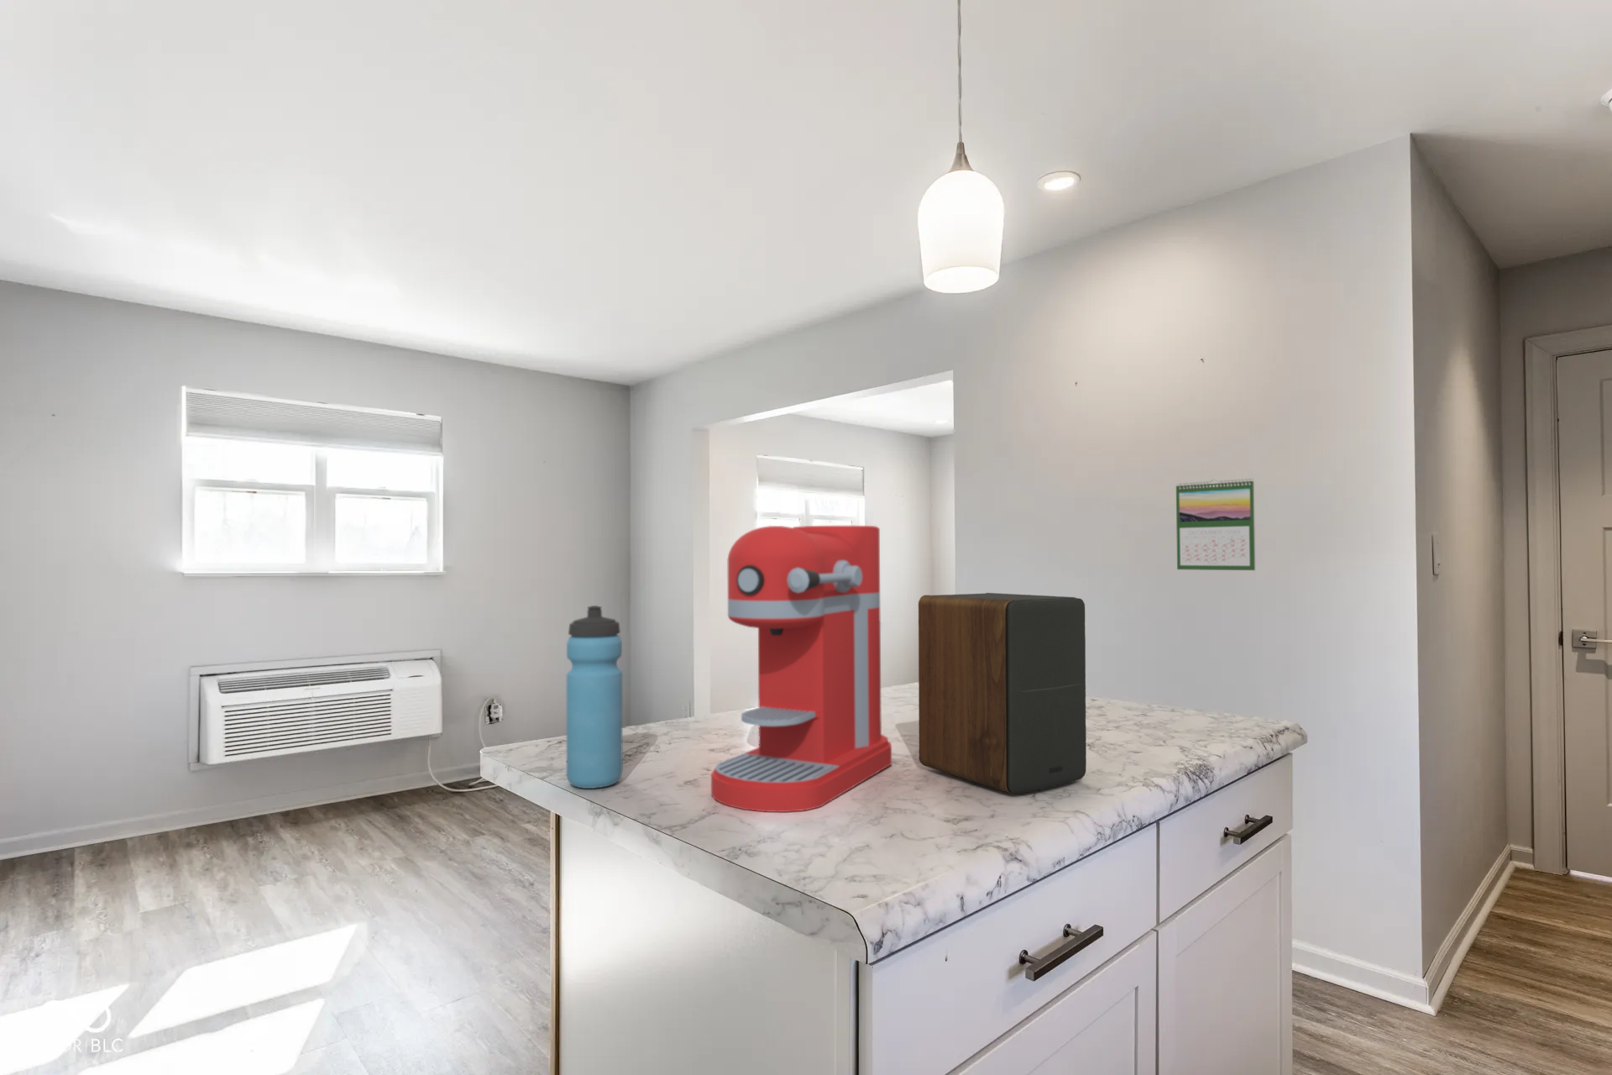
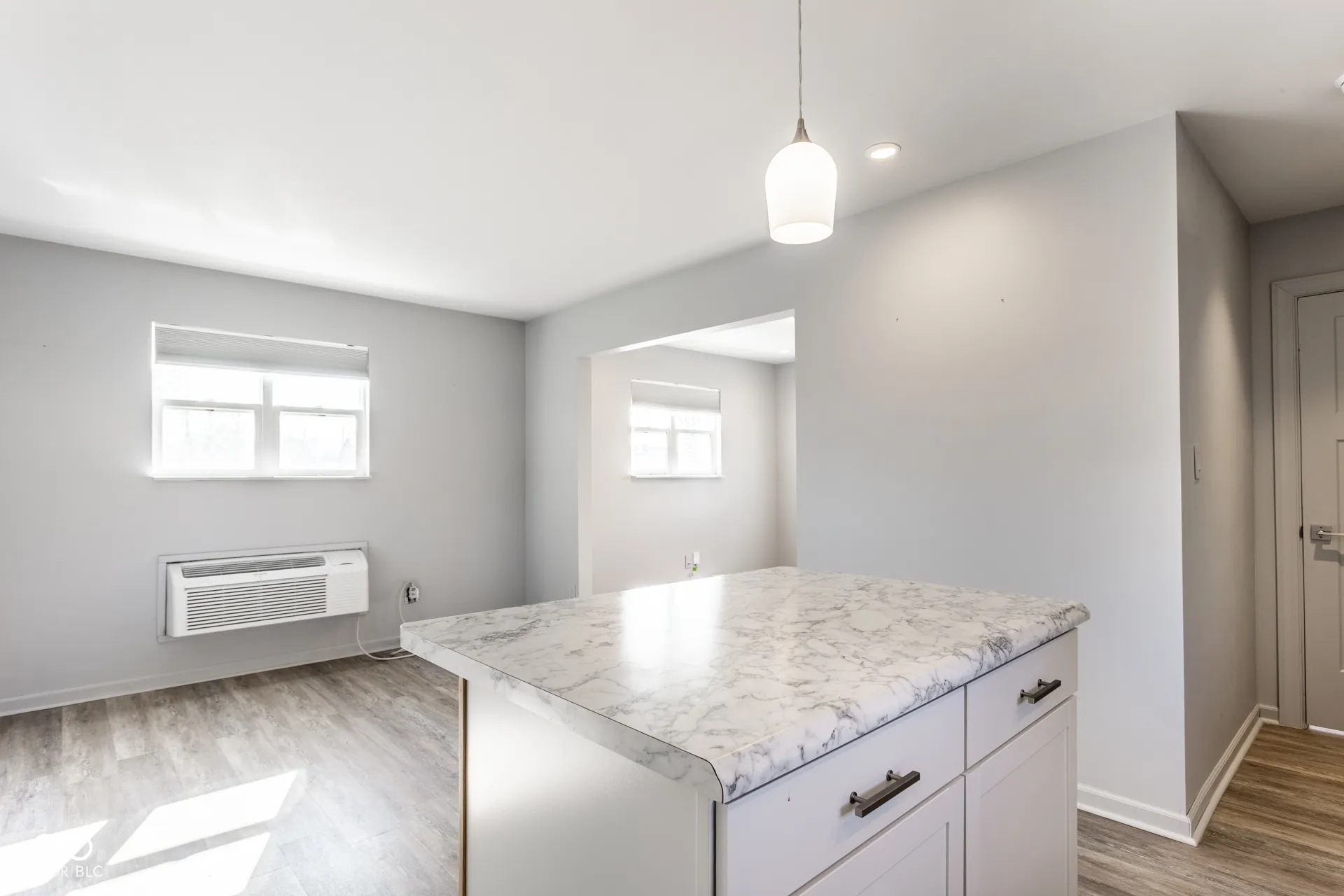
- calendar [1175,478,1256,571]
- coffee maker [710,524,892,813]
- speaker [918,591,1088,794]
- water bottle [566,605,624,789]
